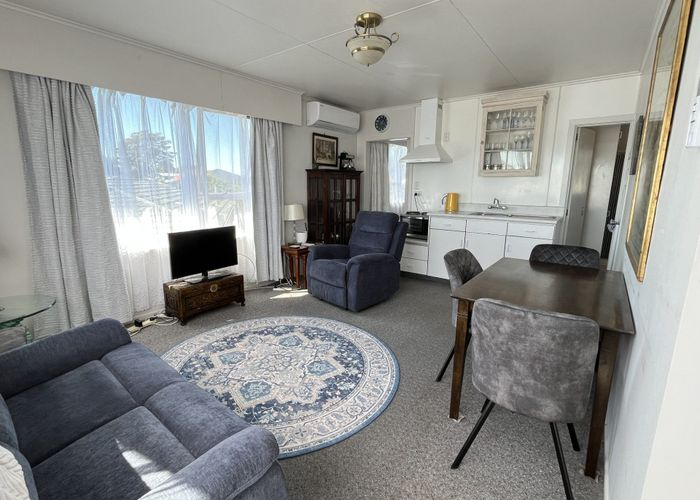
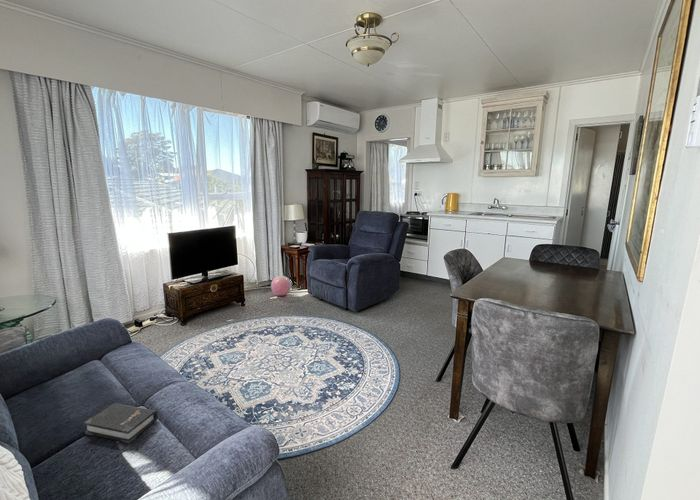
+ hardback book [83,402,158,444]
+ ball [270,274,292,297]
